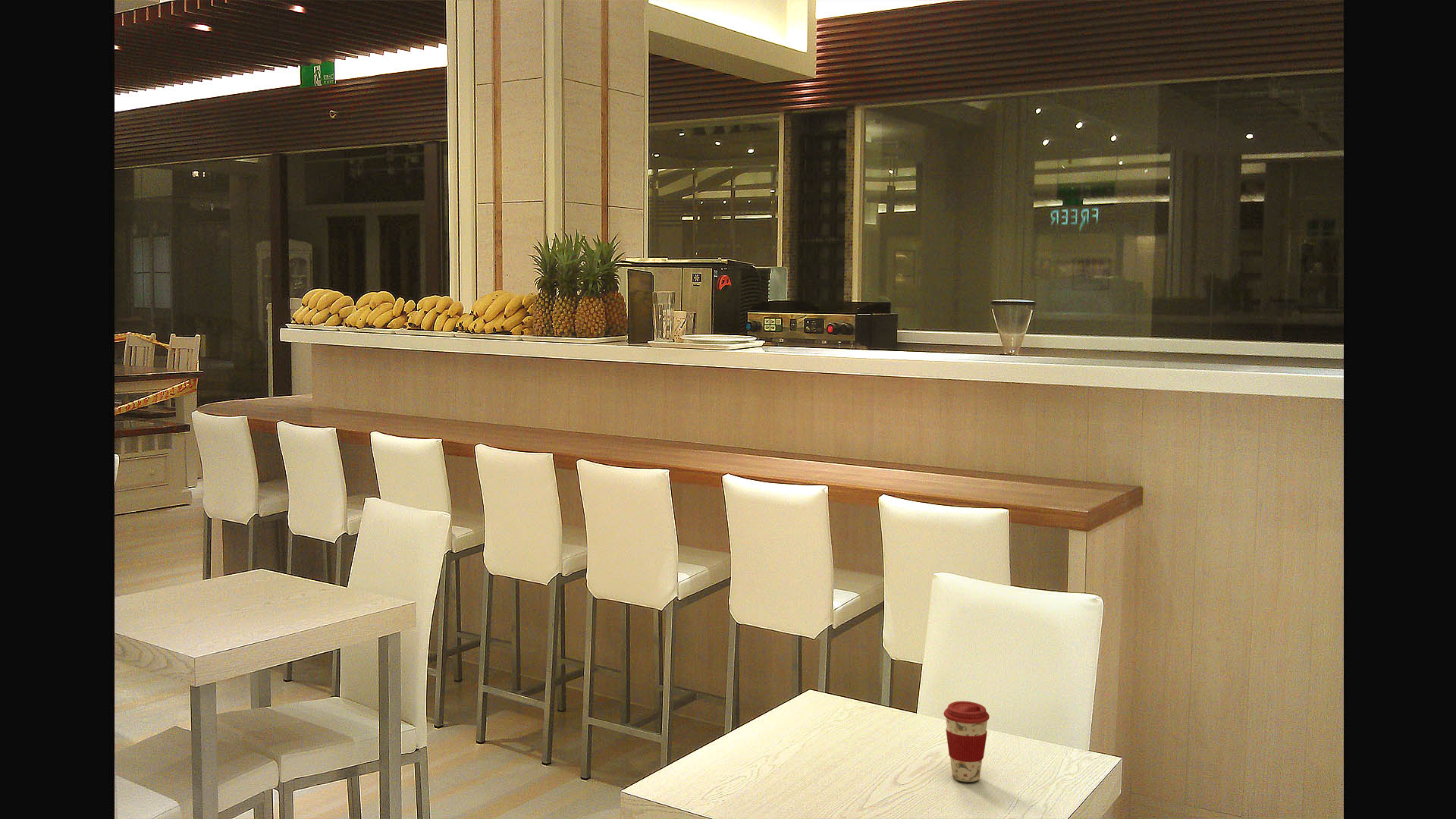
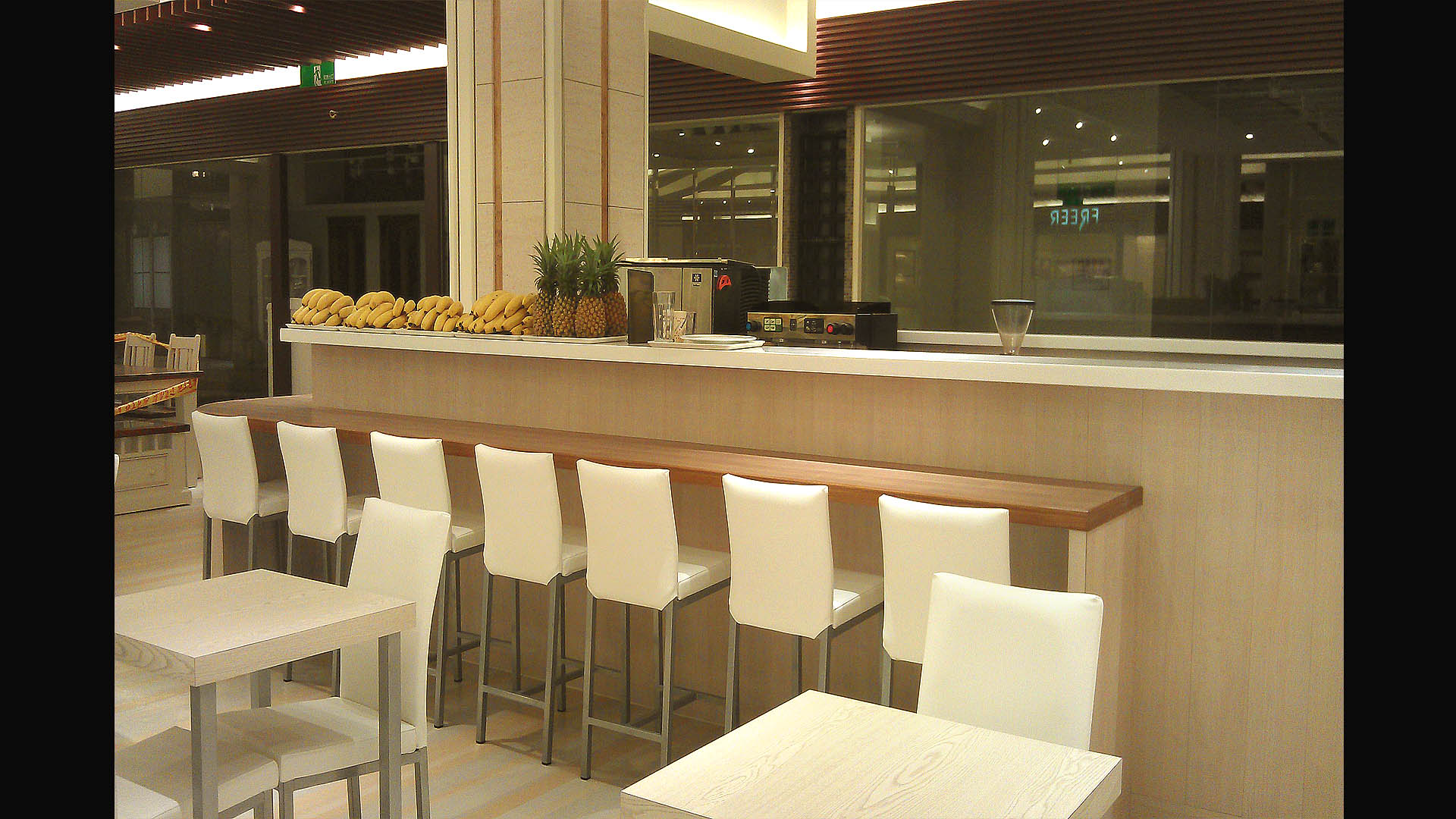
- coffee cup [943,701,990,783]
